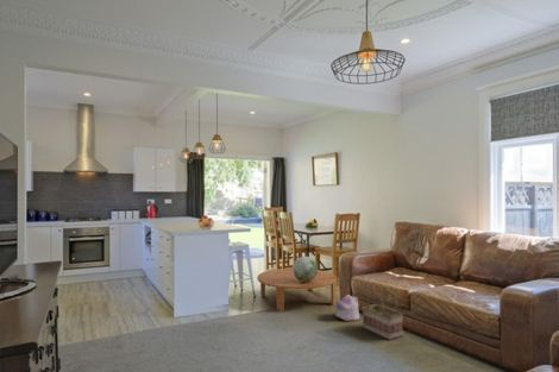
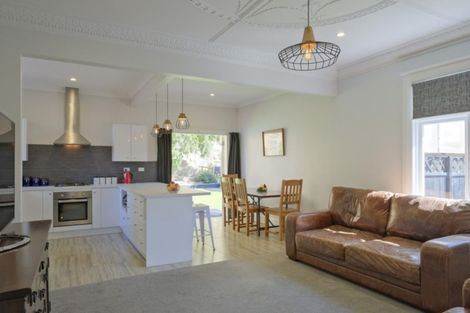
- basket [362,288,404,341]
- decorative sphere [291,256,319,282]
- coffee table [256,267,338,313]
- plush toy [334,294,360,322]
